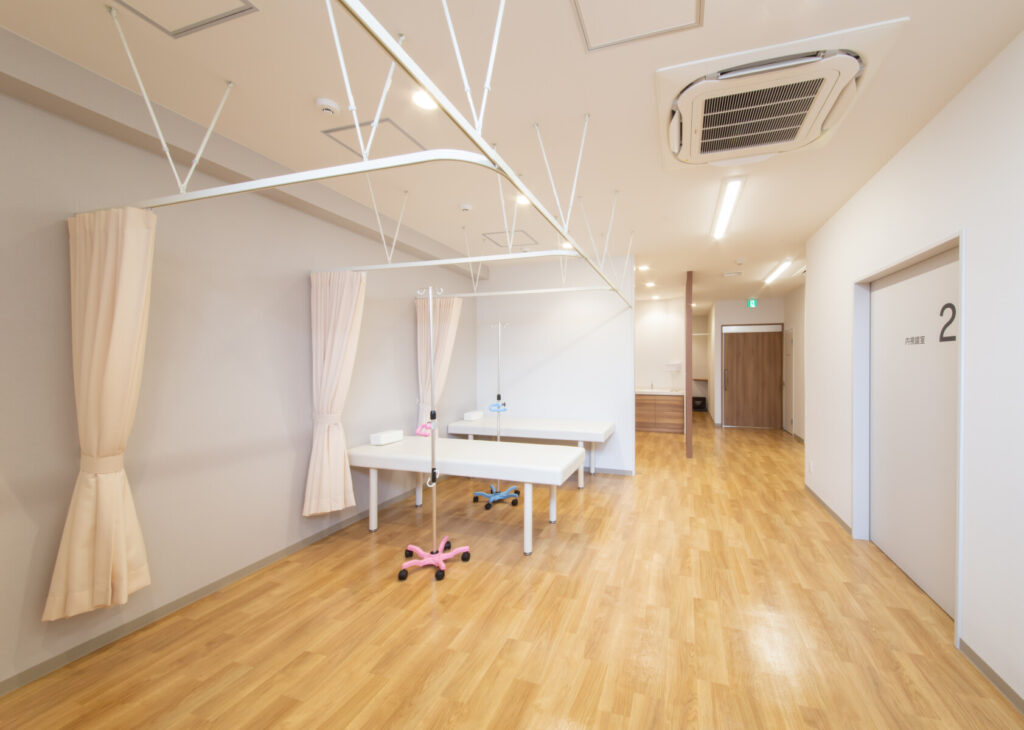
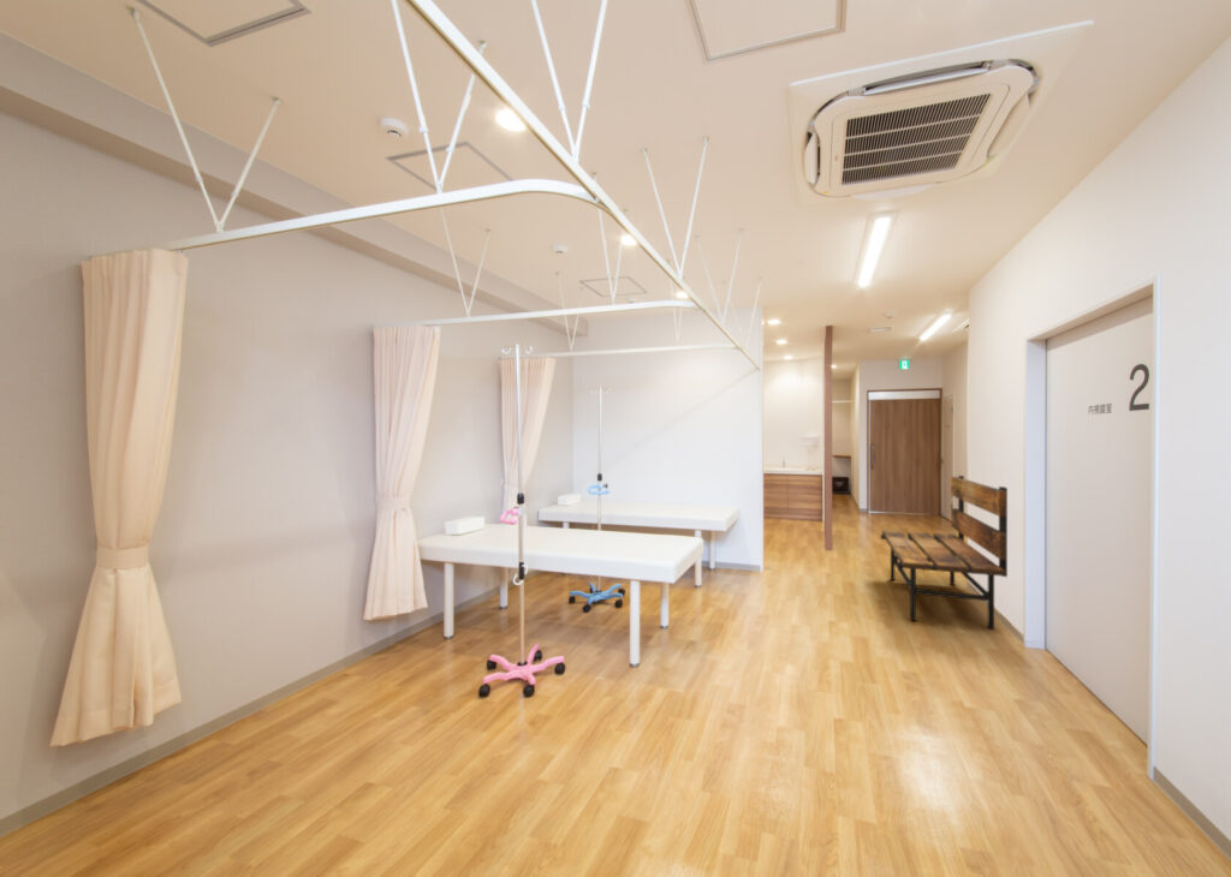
+ bench [880,475,1009,631]
